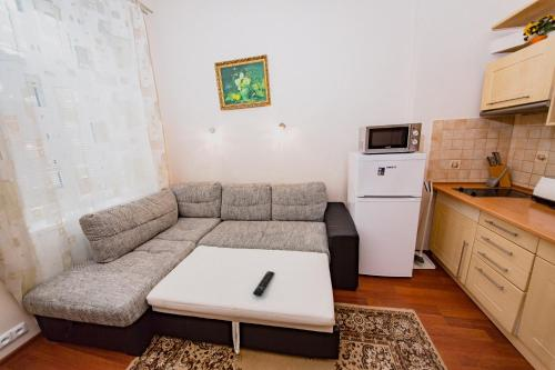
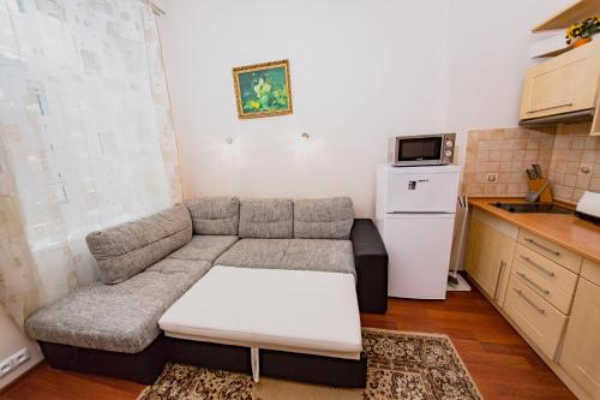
- remote control [252,270,275,297]
